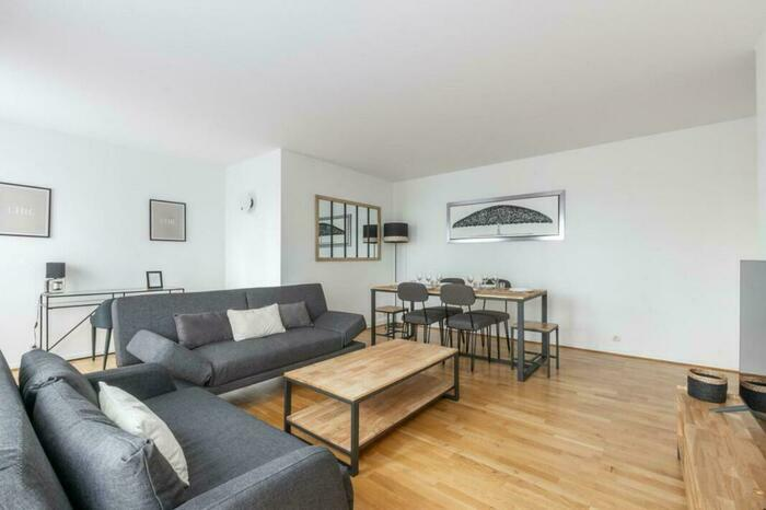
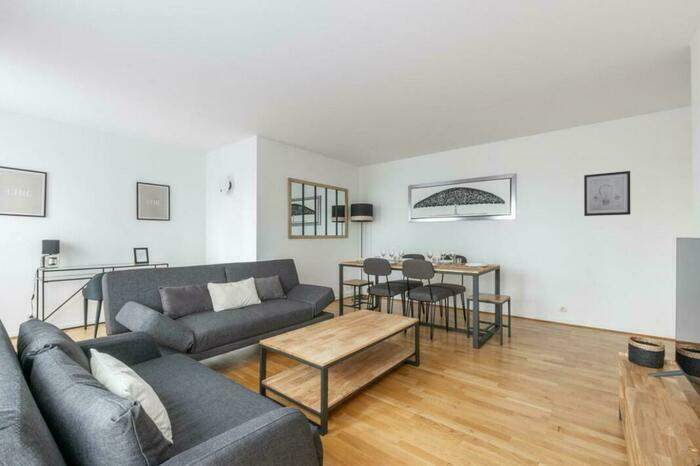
+ wall art [583,170,631,217]
